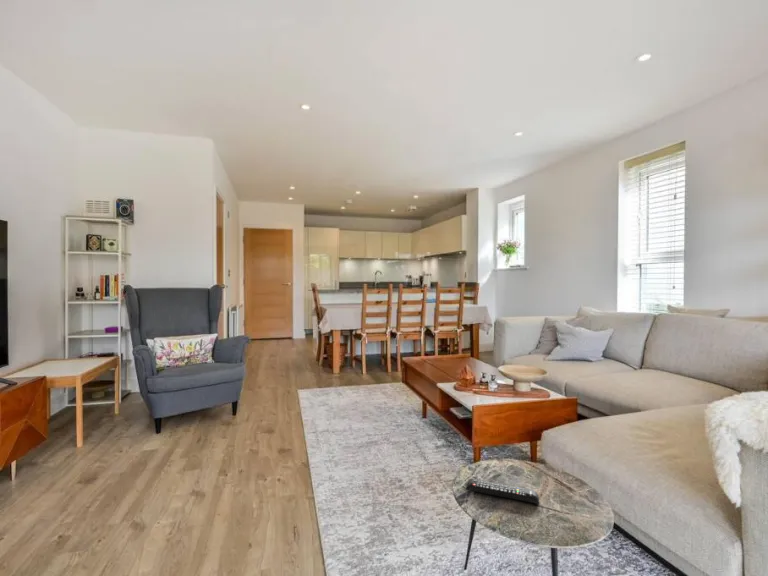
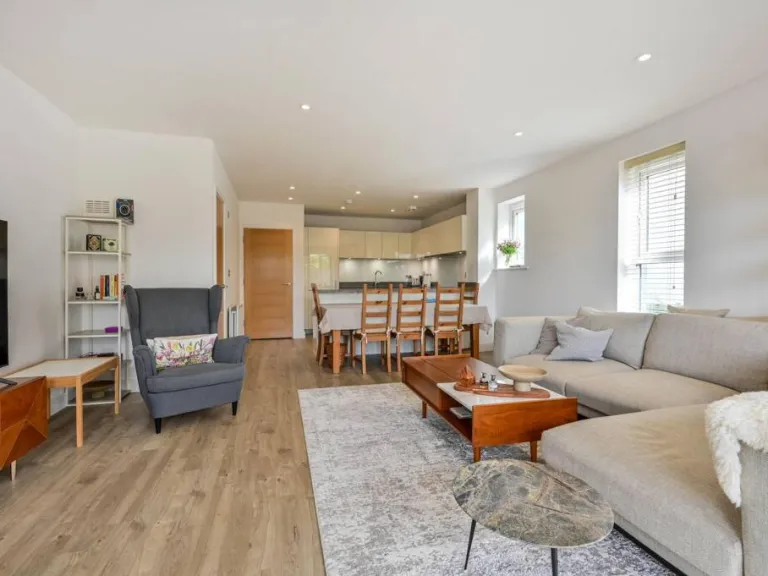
- remote control [465,478,540,505]
